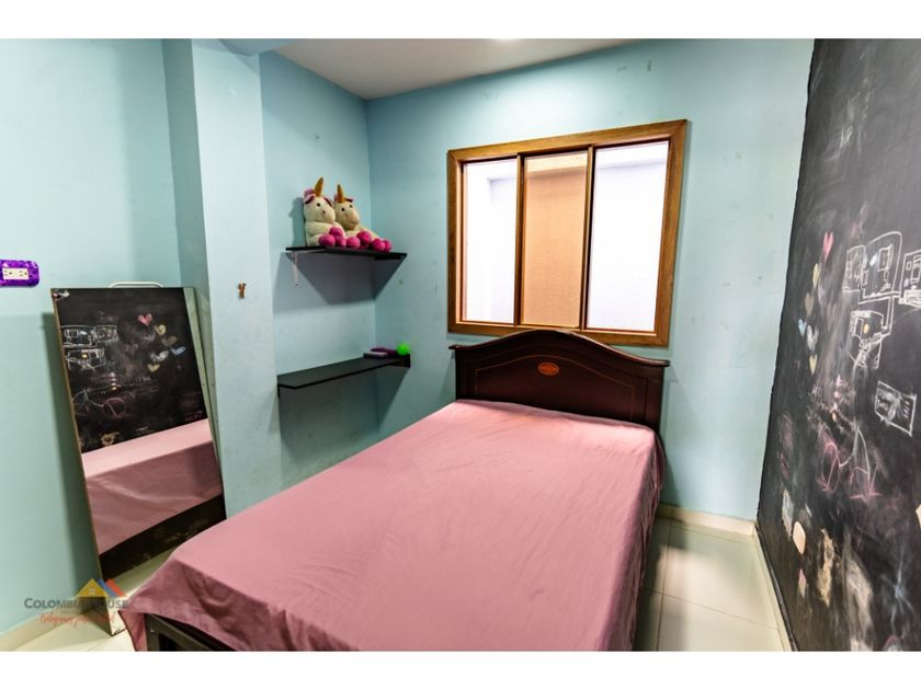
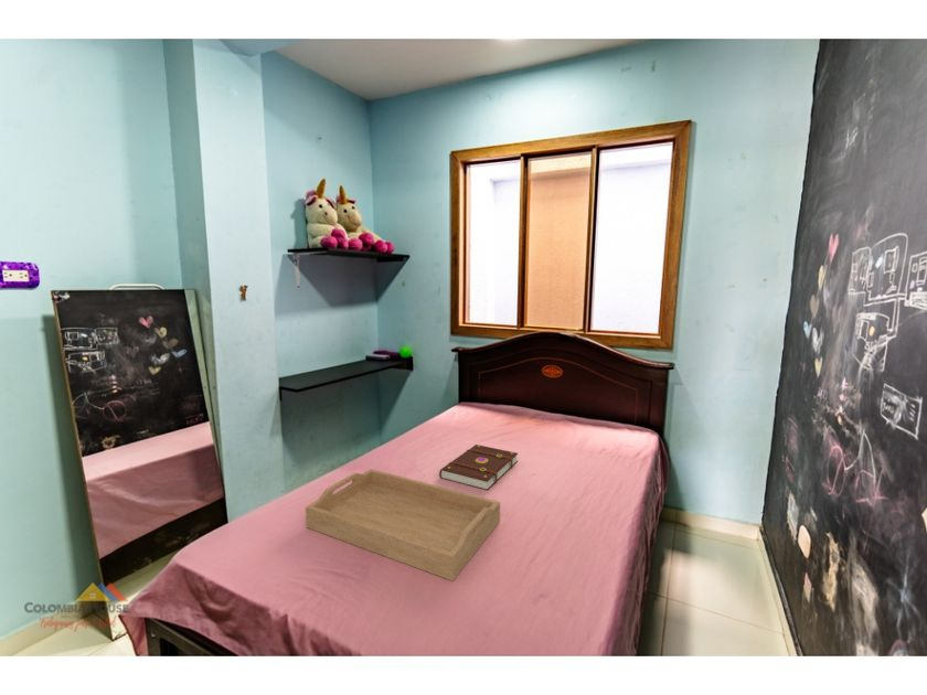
+ serving tray [305,468,501,582]
+ book [438,443,519,492]
